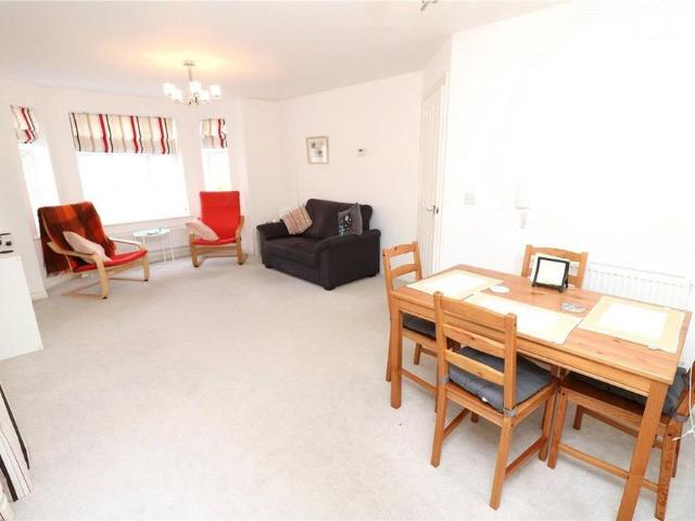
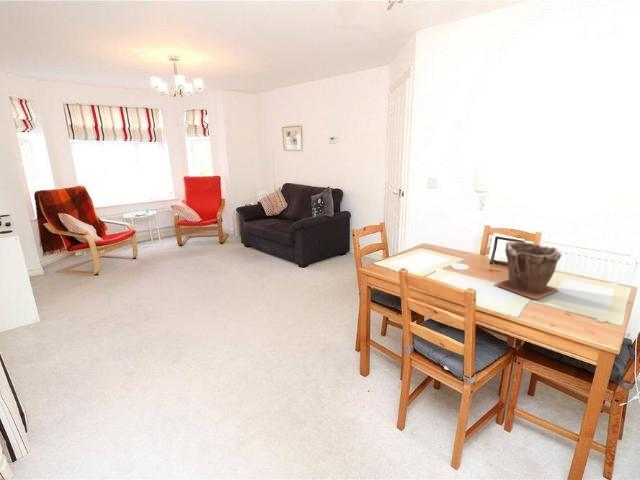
+ plant pot [493,240,562,300]
